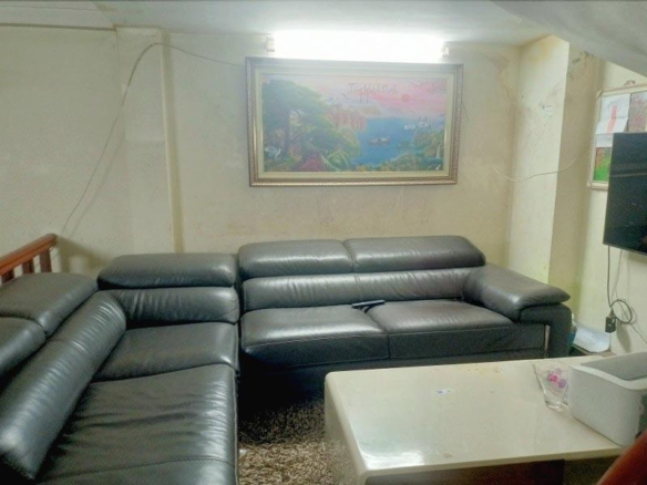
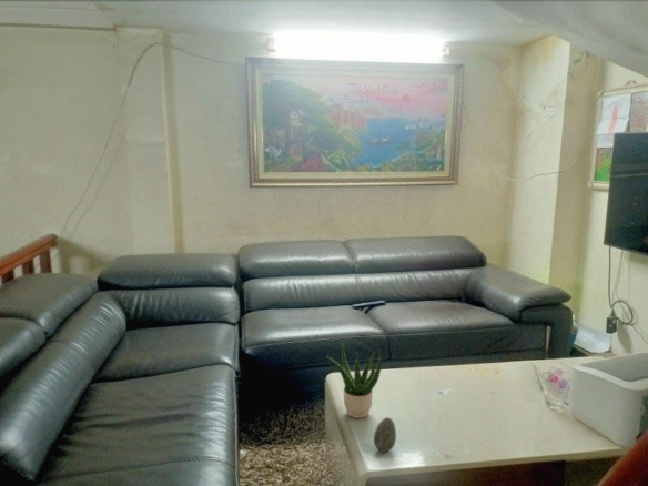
+ decorative egg [373,416,397,453]
+ potted plant [325,337,382,419]
